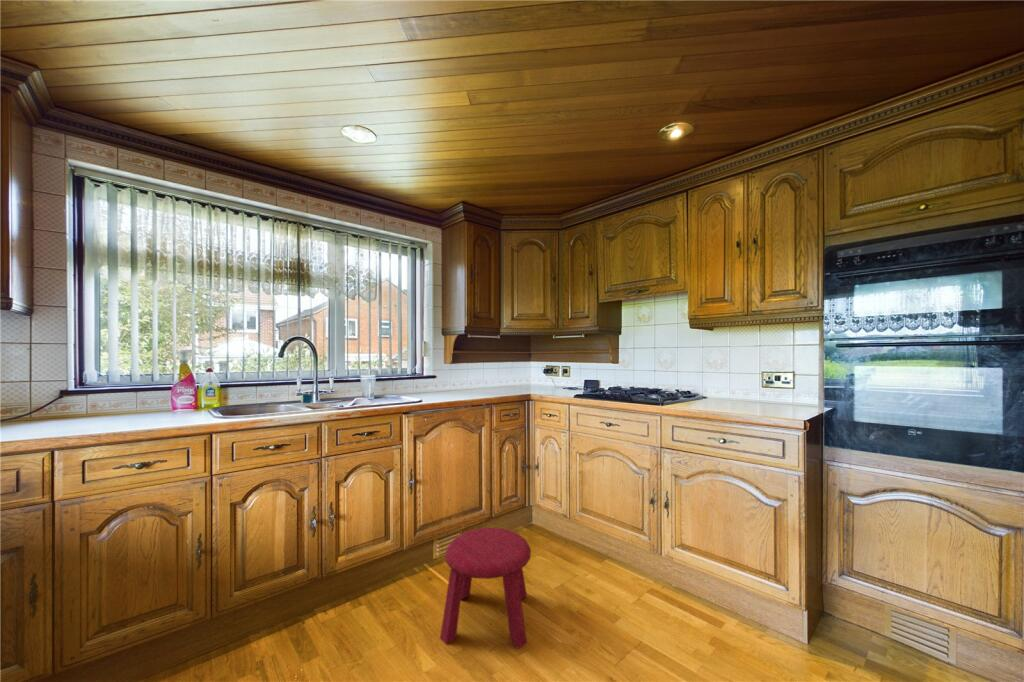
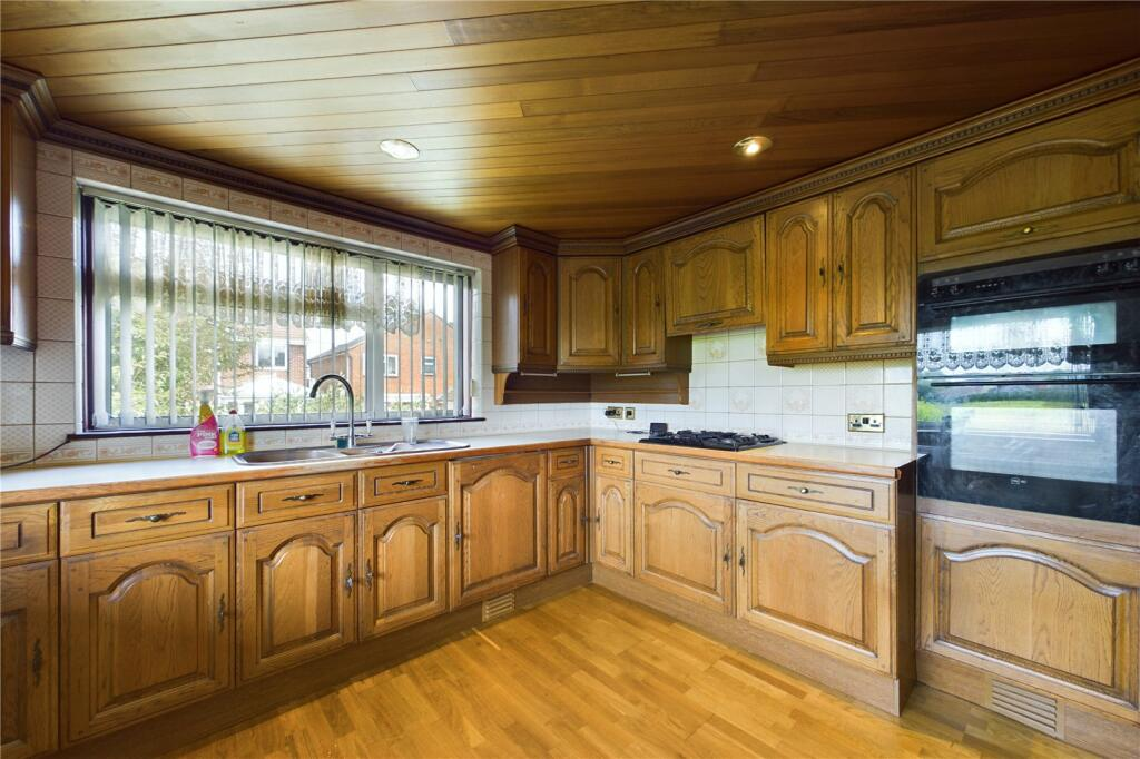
- stool [439,527,532,650]
